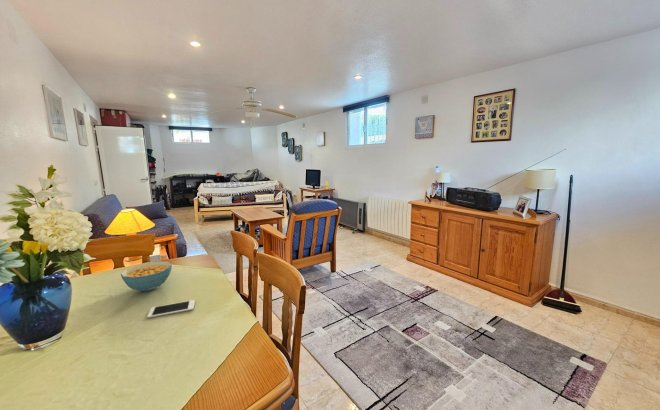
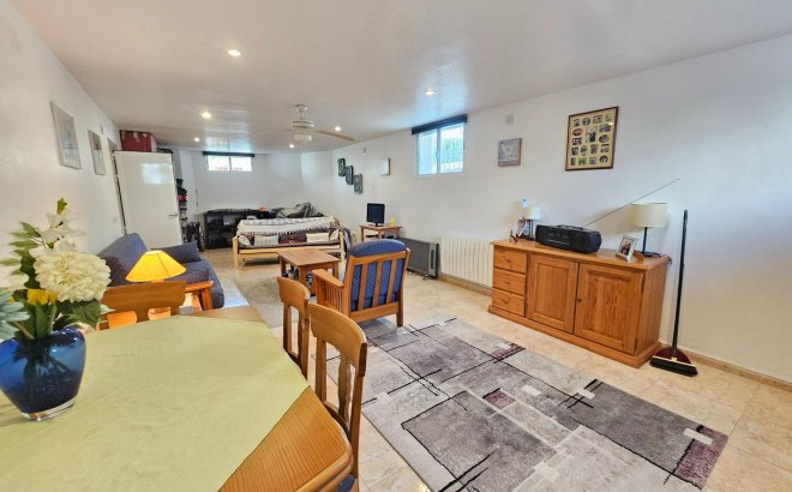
- cell phone [146,299,196,319]
- cereal bowl [120,260,173,292]
